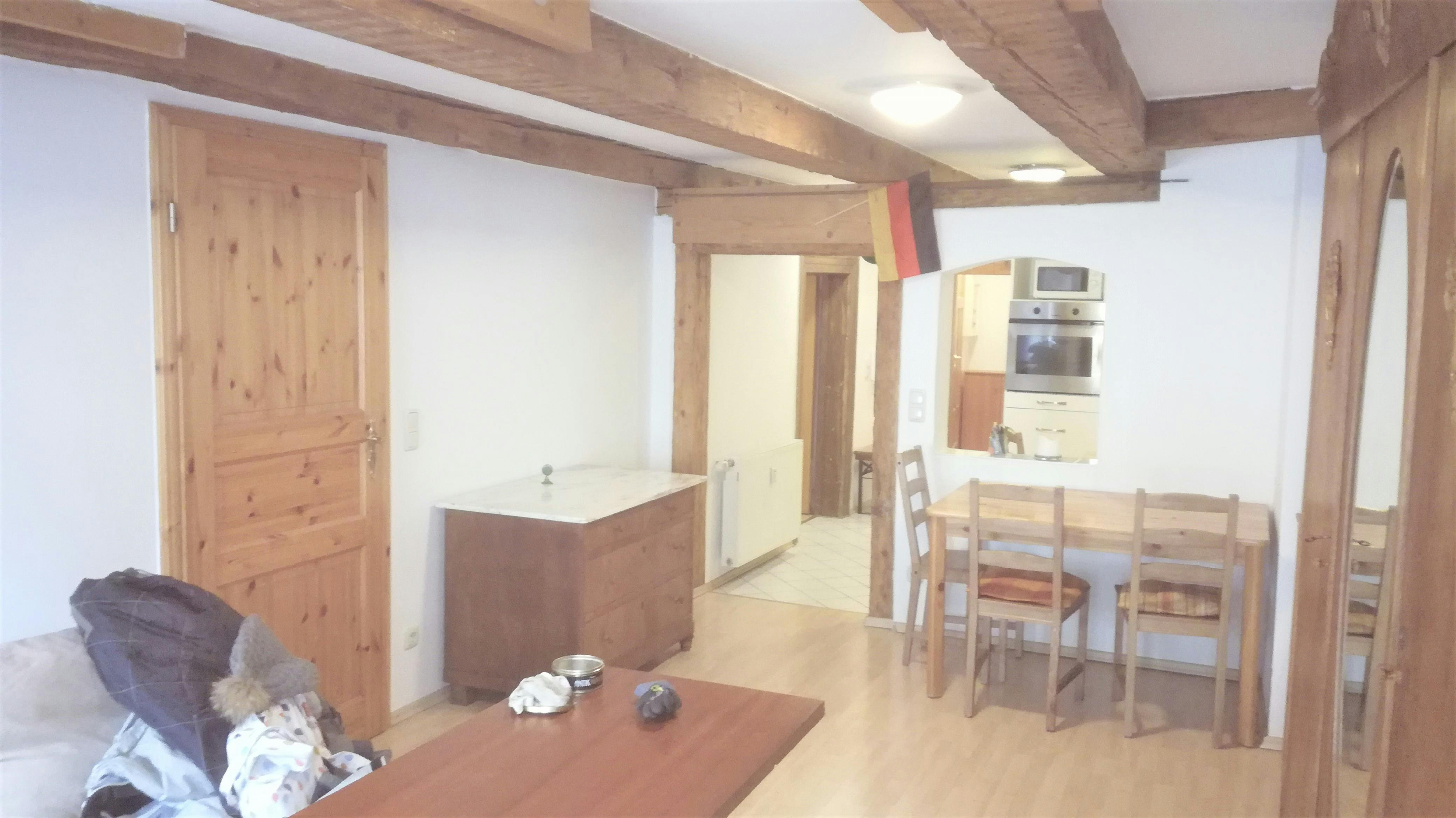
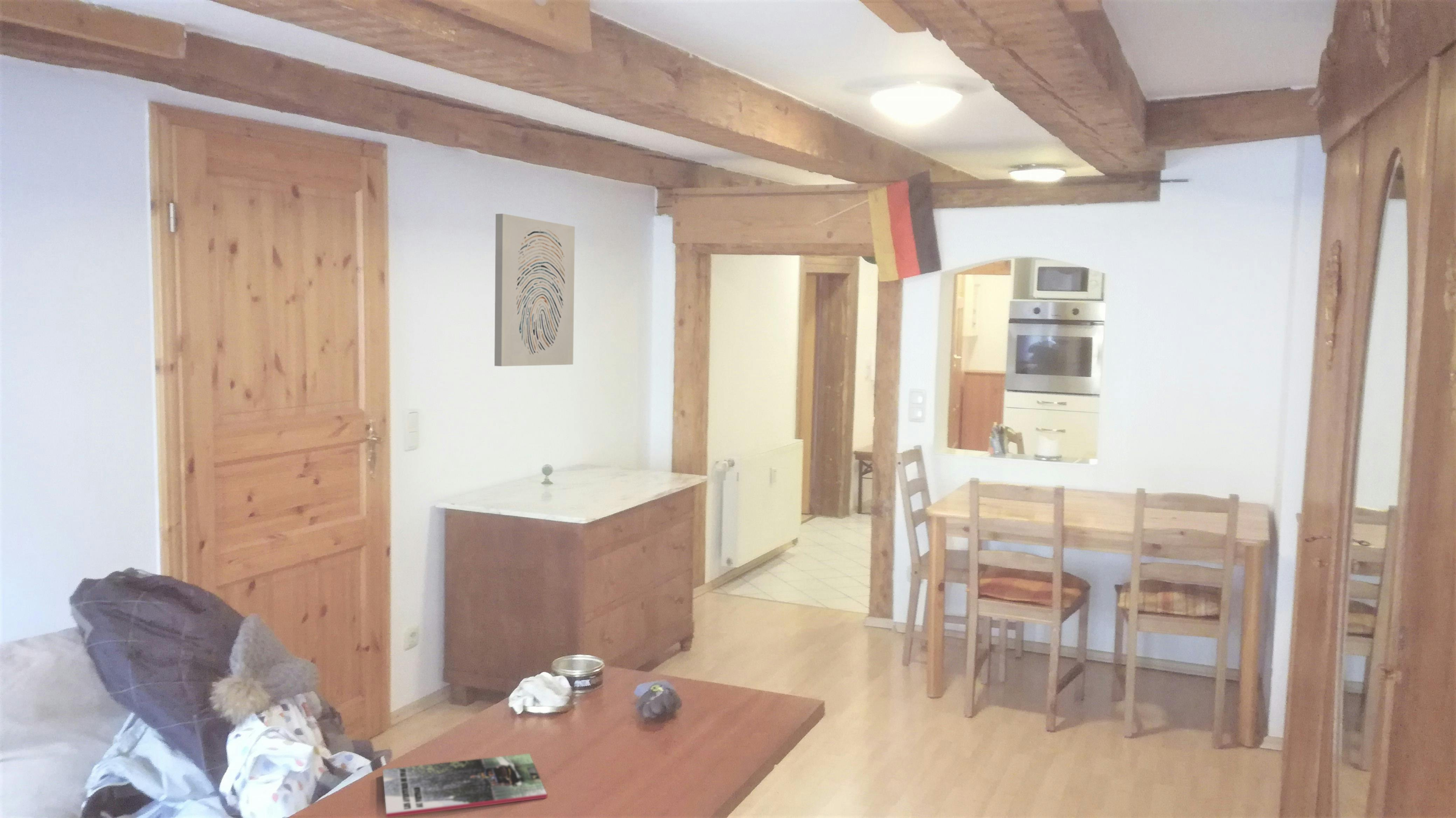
+ wall art [494,213,575,367]
+ magazine [382,753,547,818]
